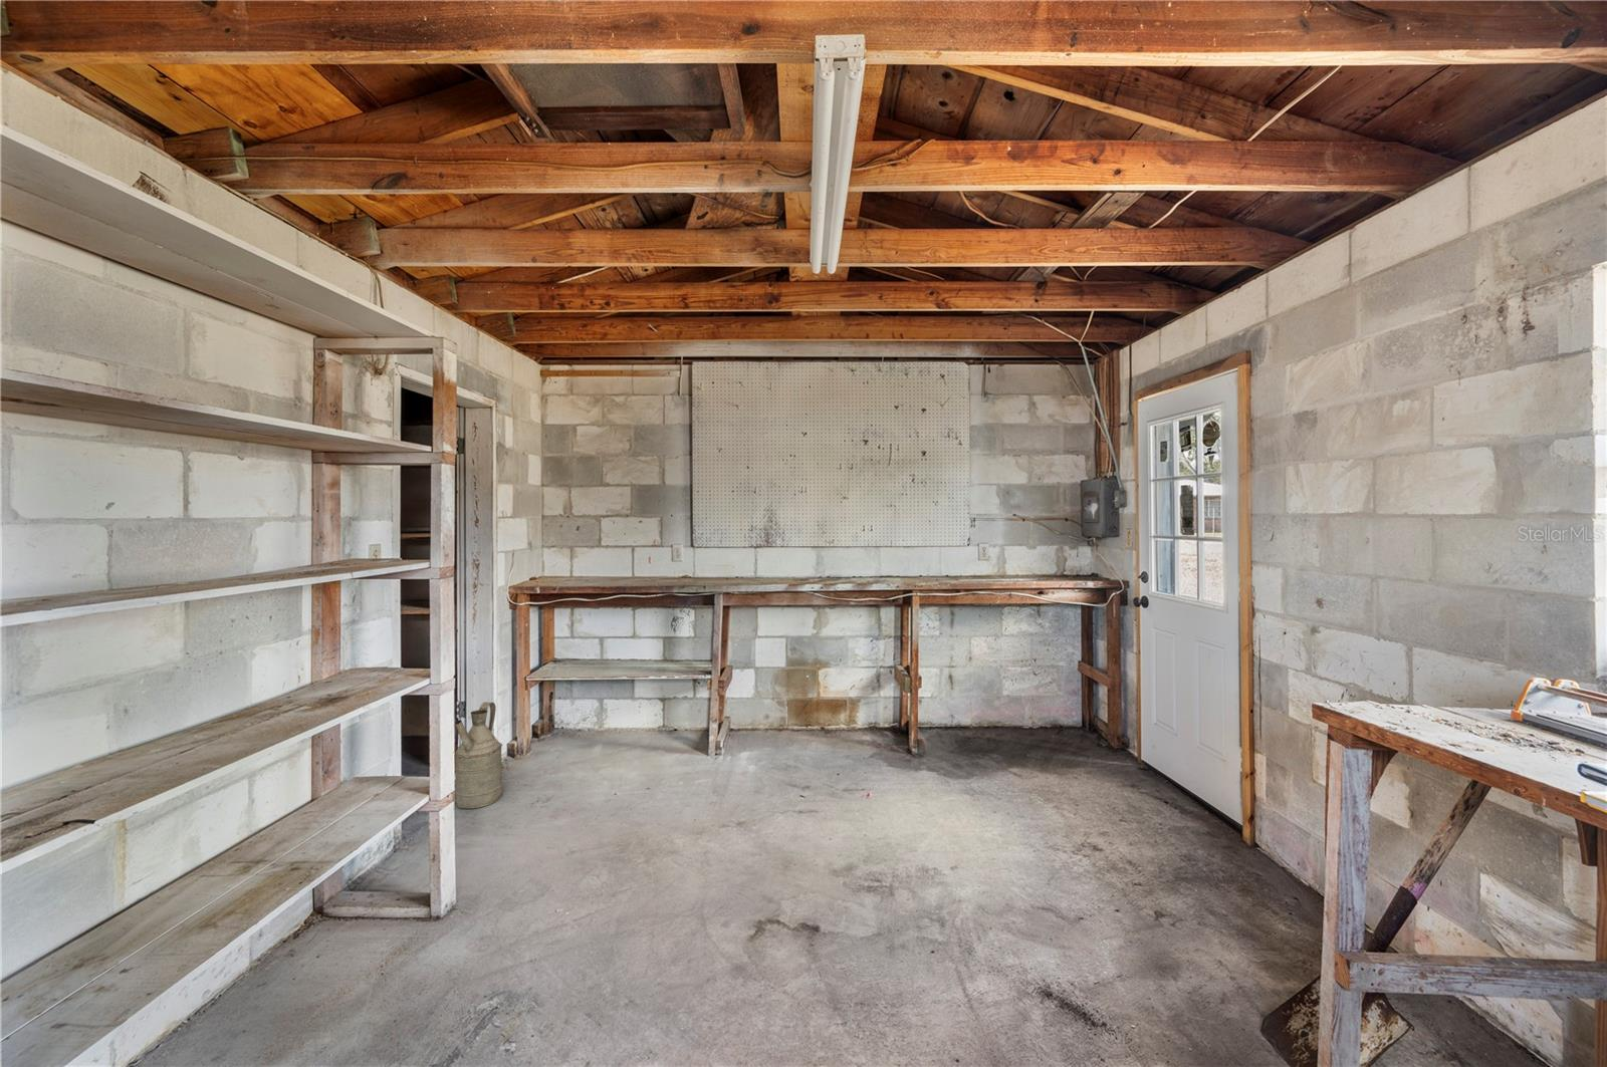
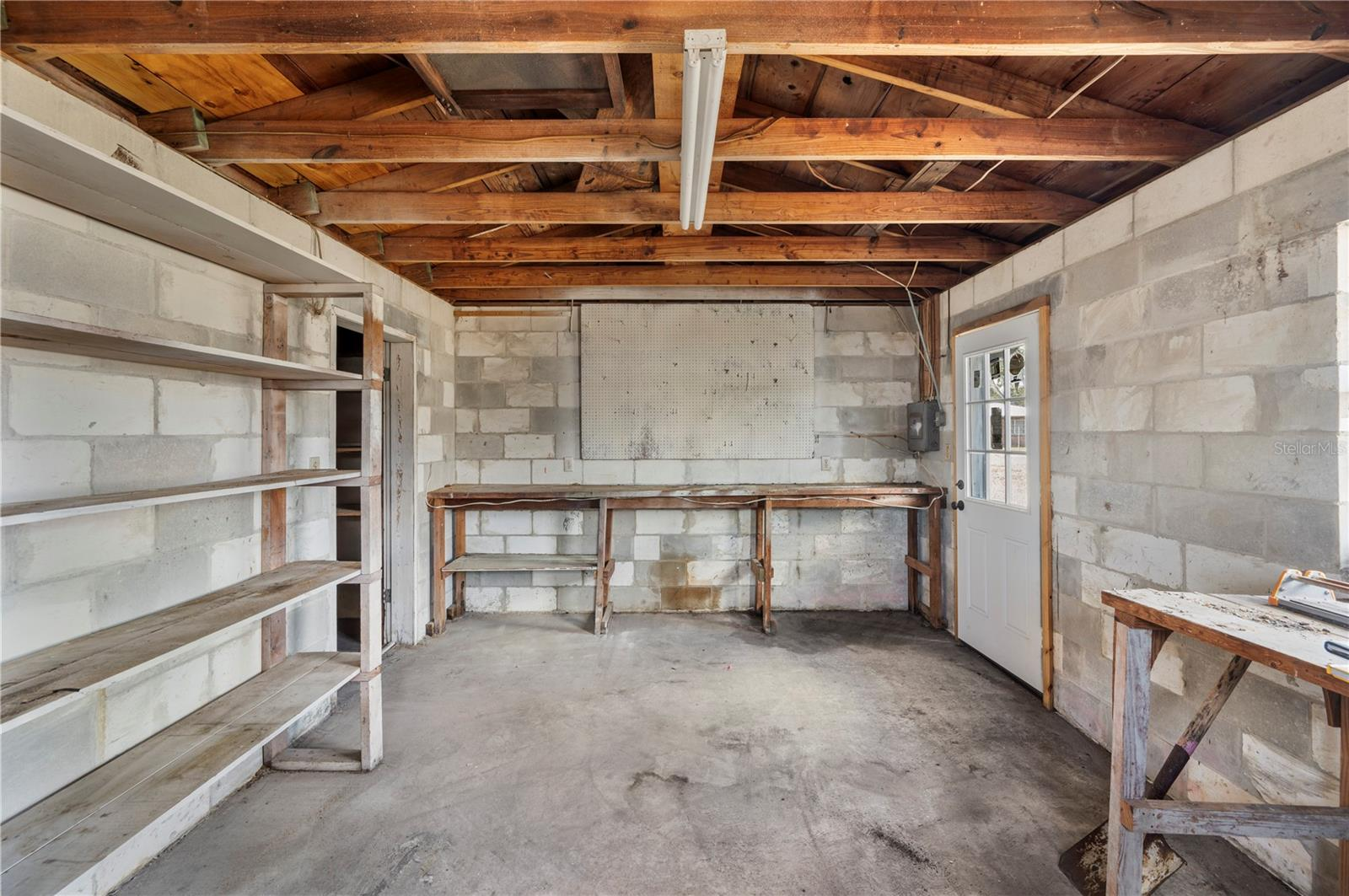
- watering can [454,700,503,810]
